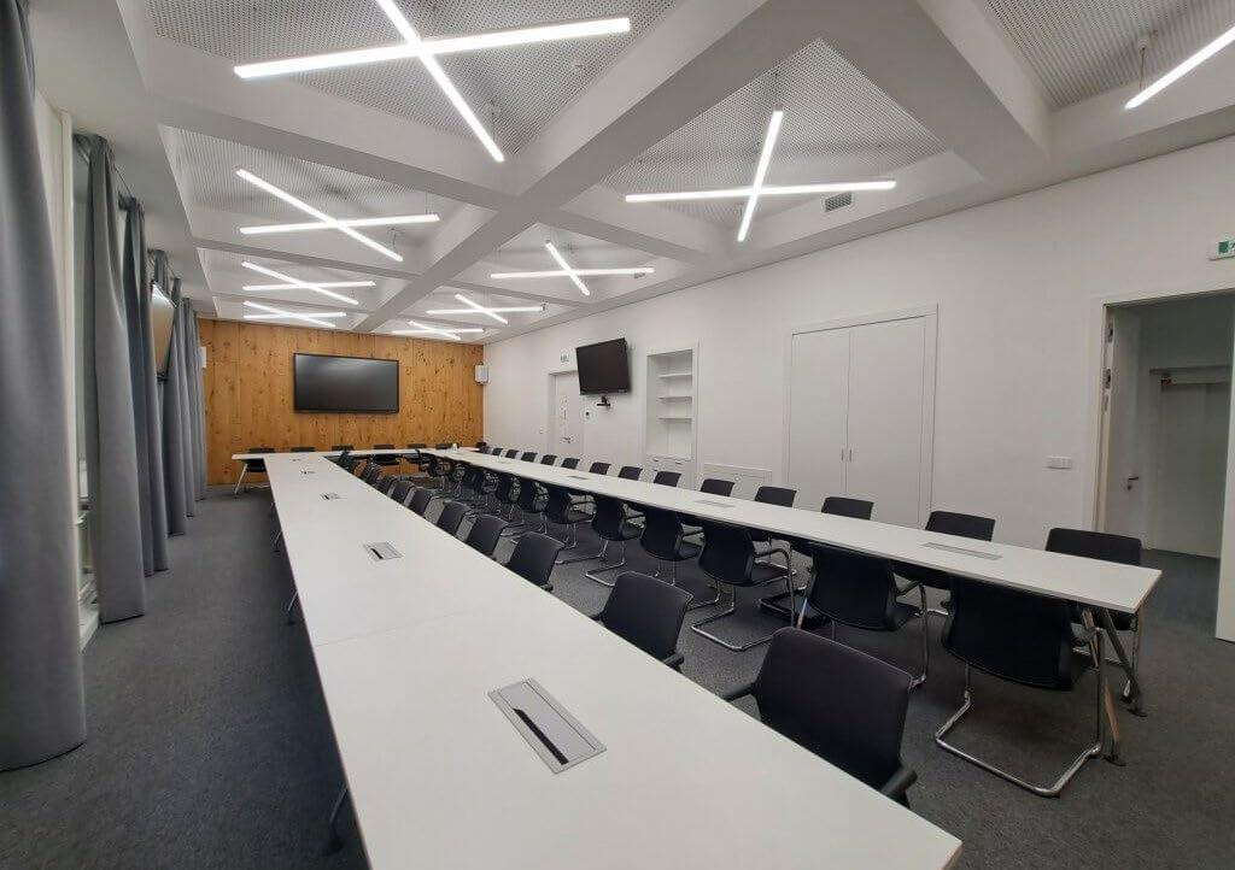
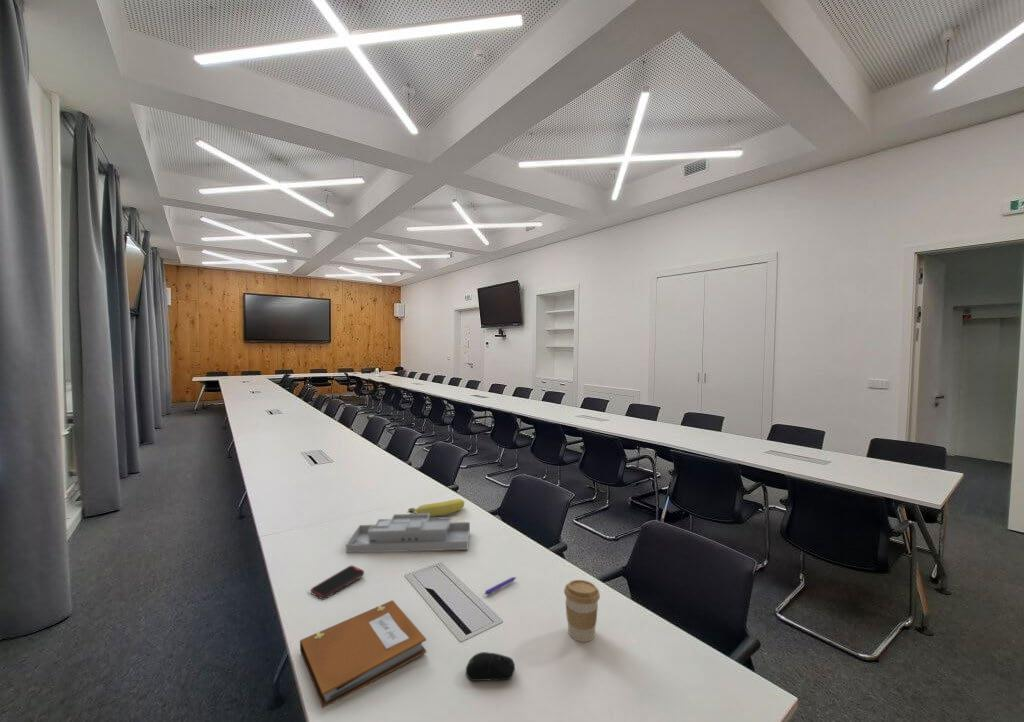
+ coffee cup [563,579,601,643]
+ smartphone [310,565,365,600]
+ desk organizer [345,513,471,553]
+ notebook [299,599,427,709]
+ banana [407,498,465,518]
+ computer mouse [465,651,516,682]
+ pen [483,576,517,596]
